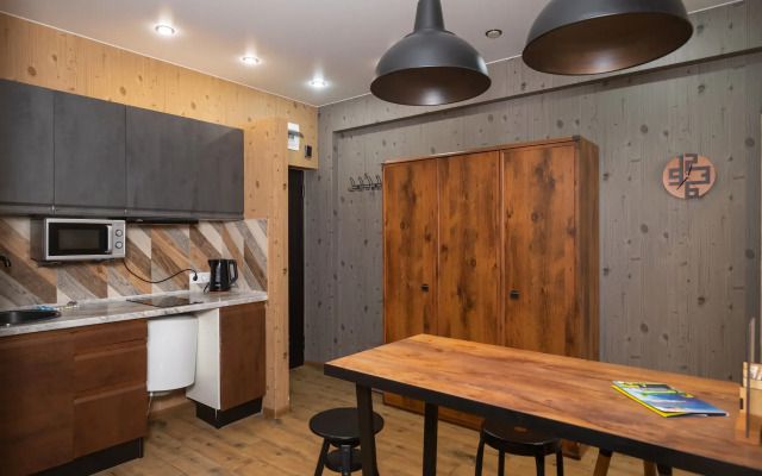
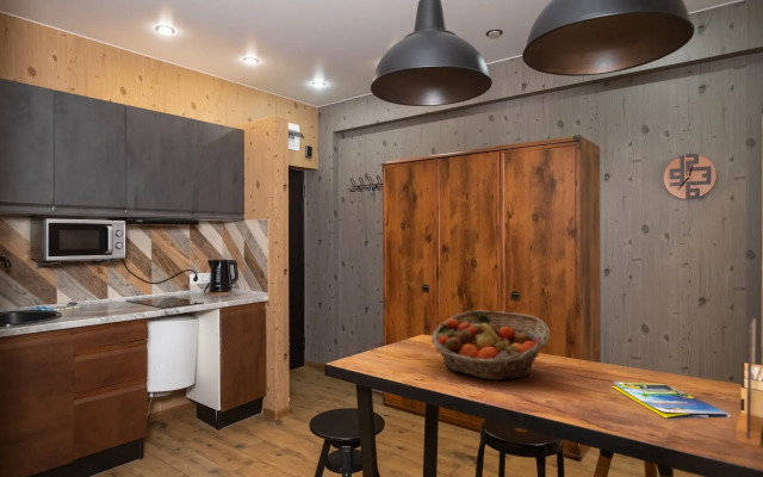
+ fruit basket [430,309,551,382]
